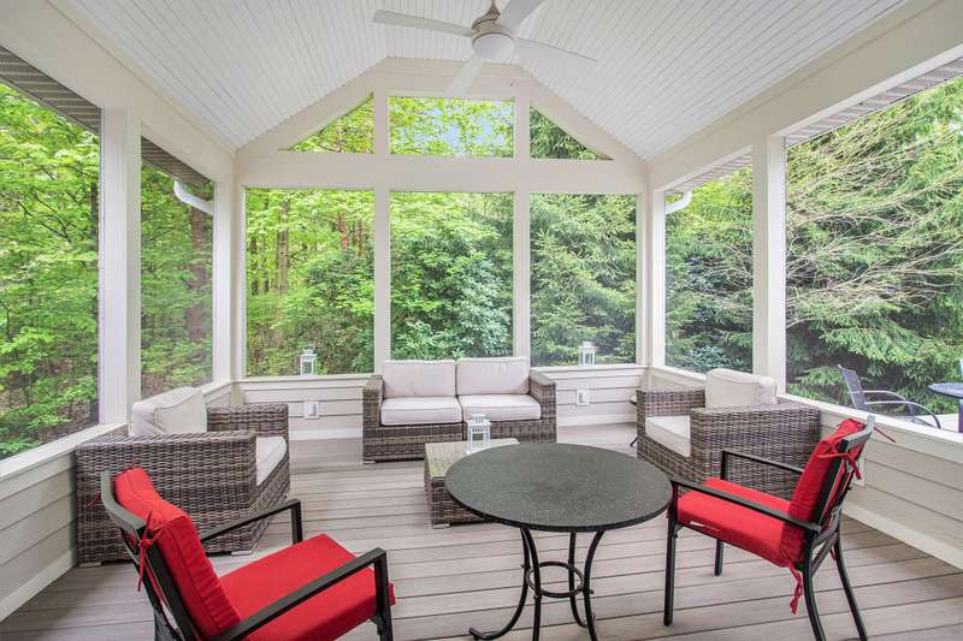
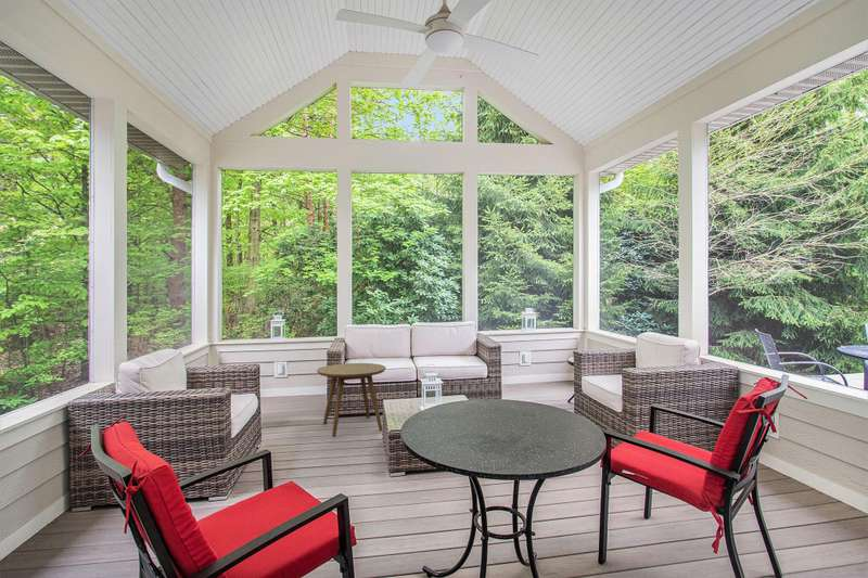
+ side table [316,362,386,438]
